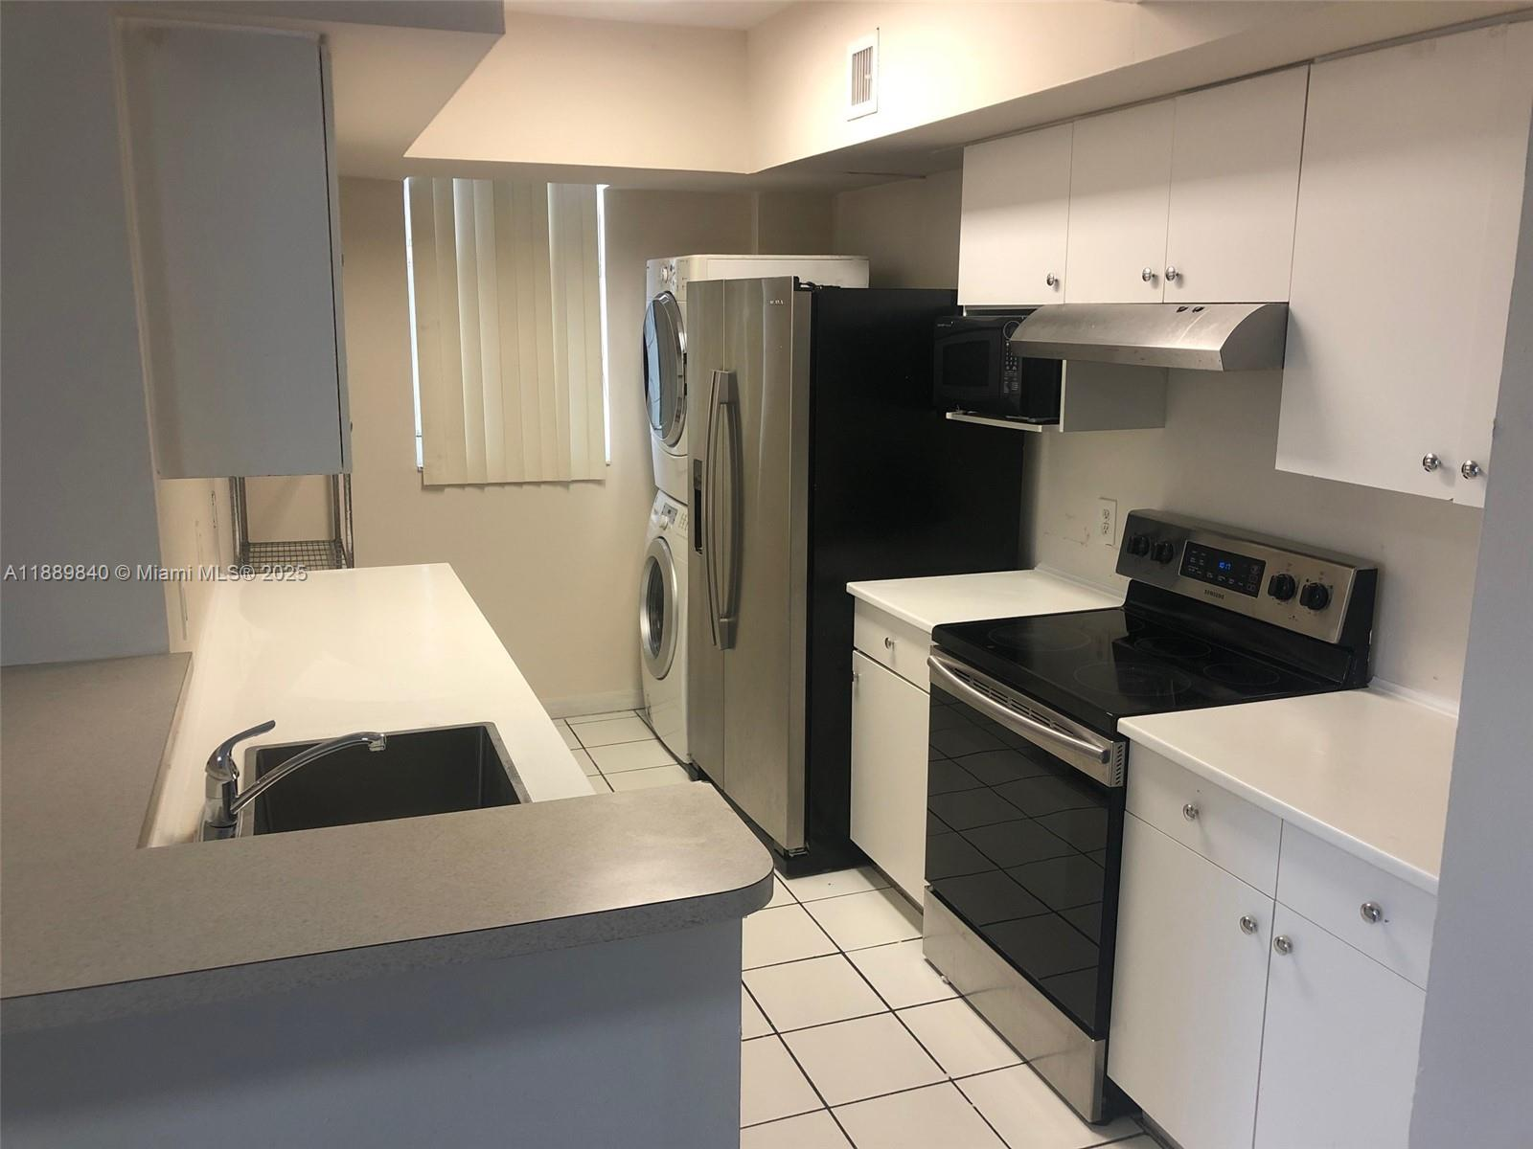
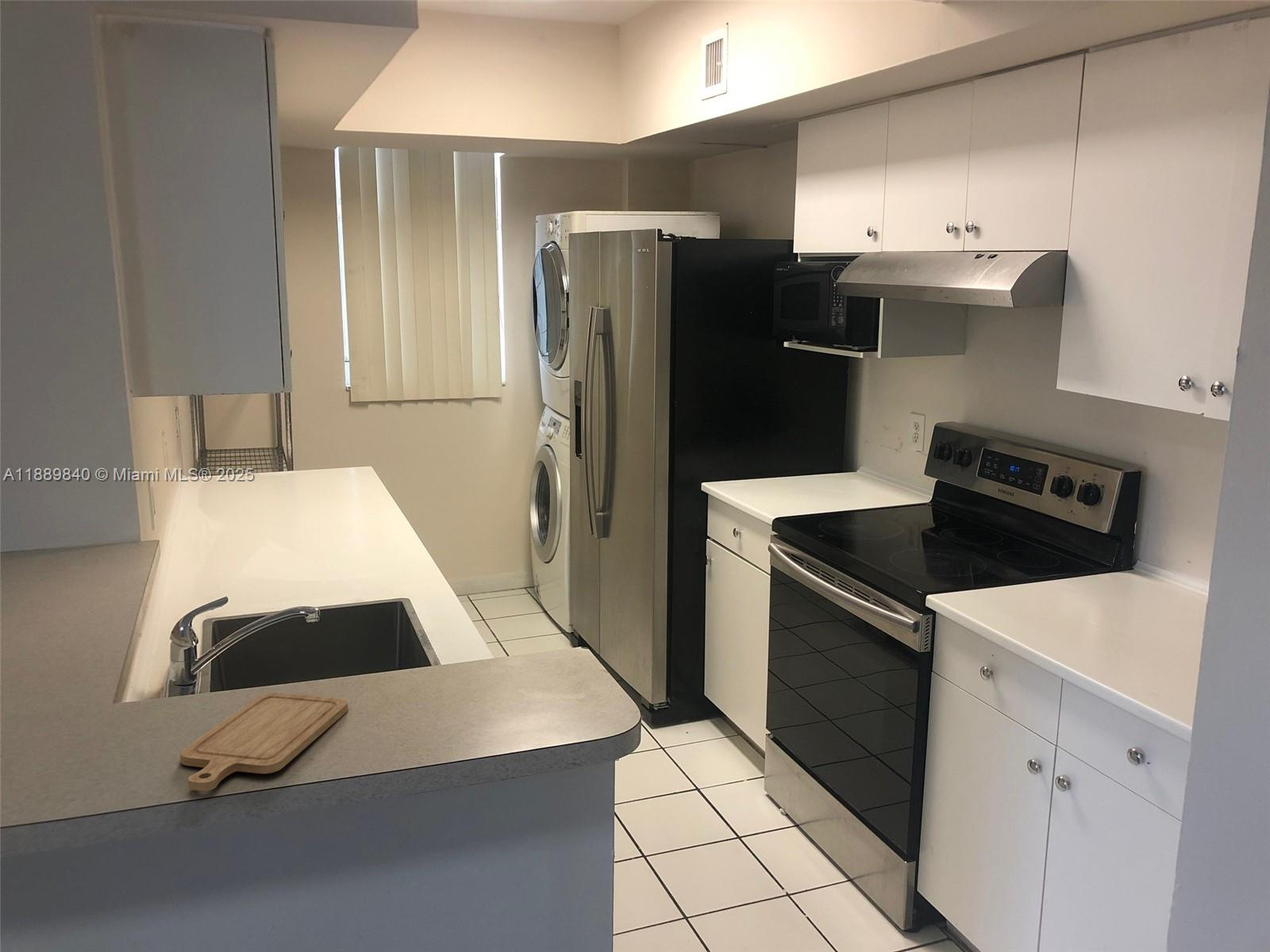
+ chopping board [179,692,348,792]
